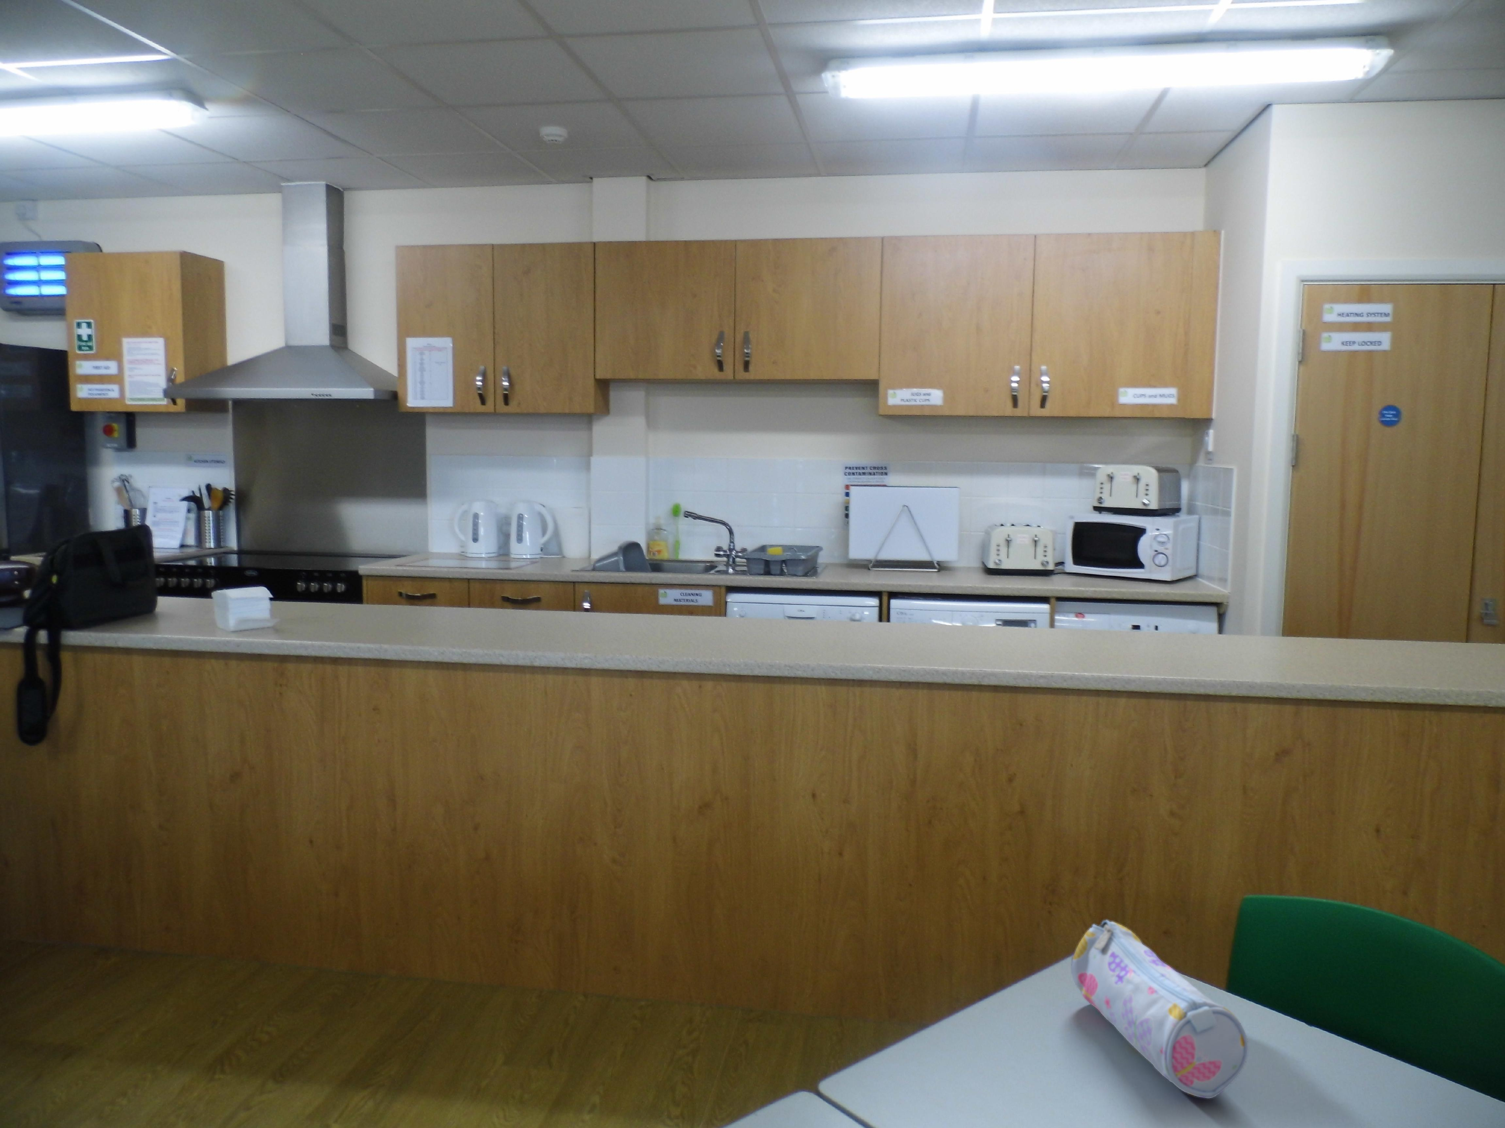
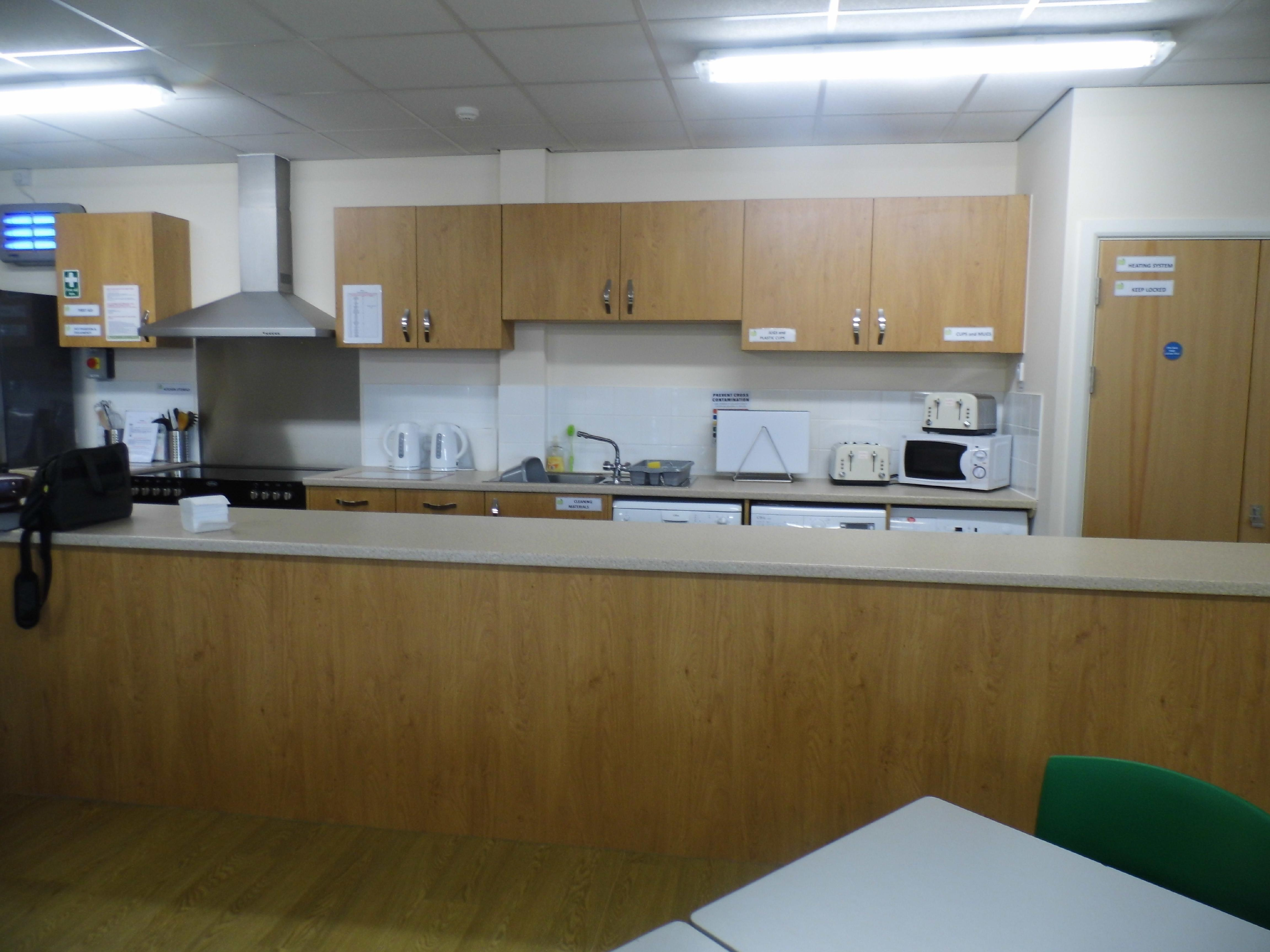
- pencil case [1071,919,1249,1100]
